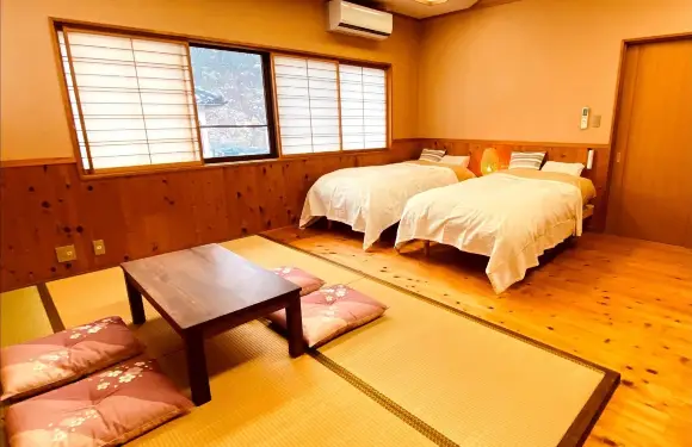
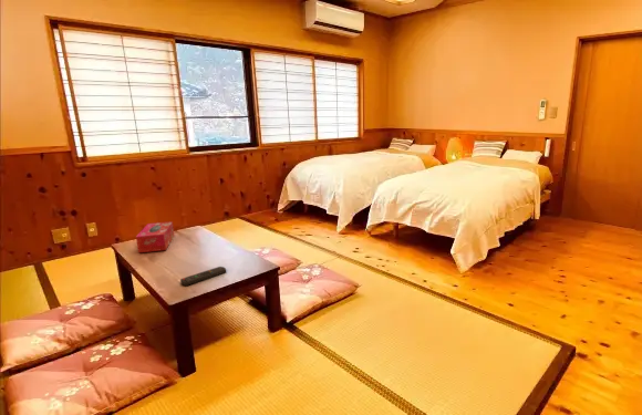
+ remote control [179,266,227,287]
+ tissue box [135,220,175,253]
